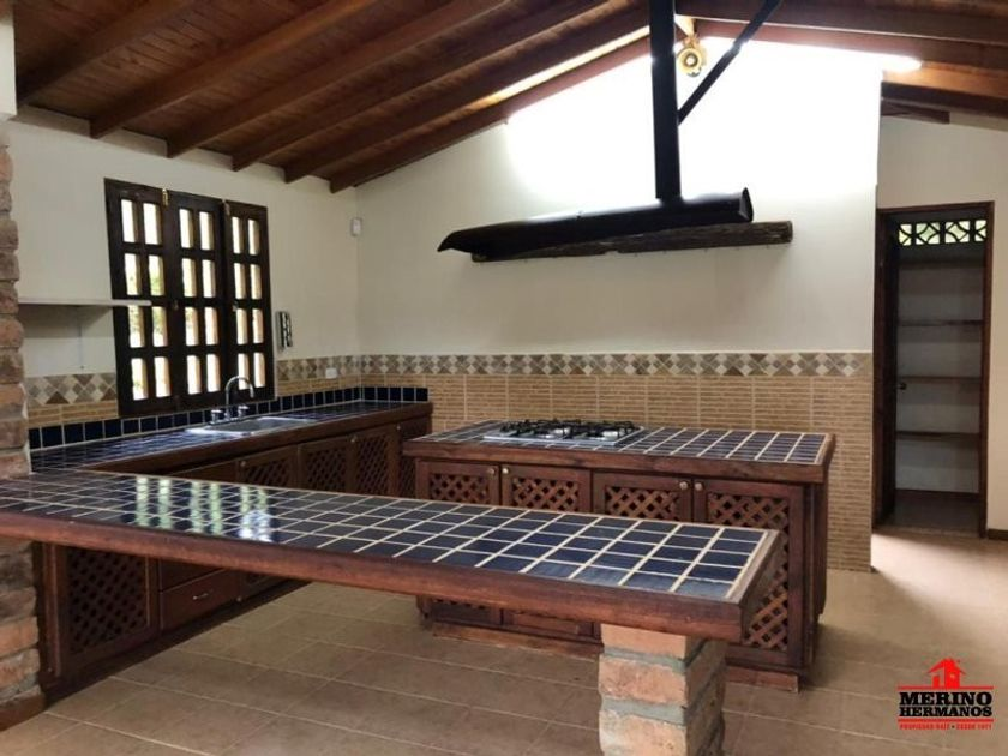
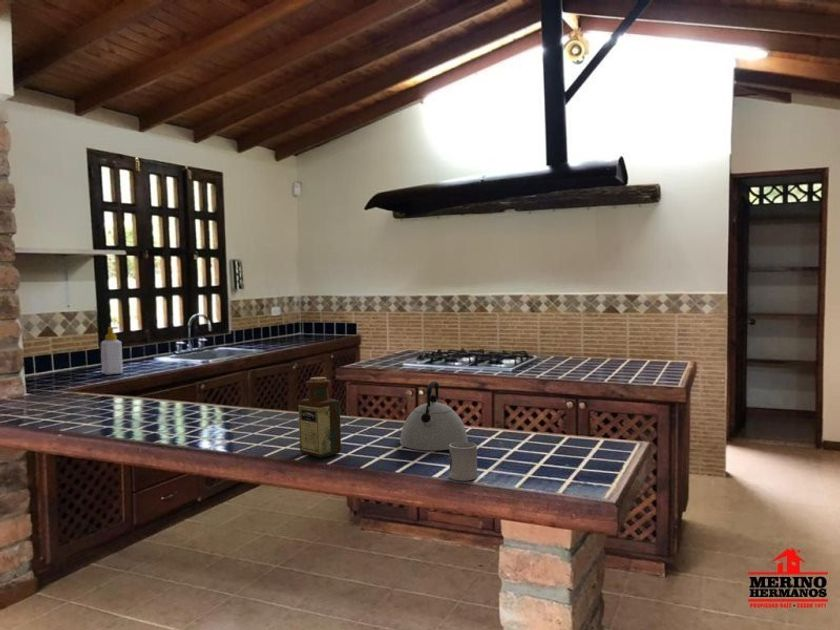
+ soap bottle [100,326,124,376]
+ kettle [399,380,469,452]
+ cup [448,441,478,482]
+ bottle [298,376,342,459]
